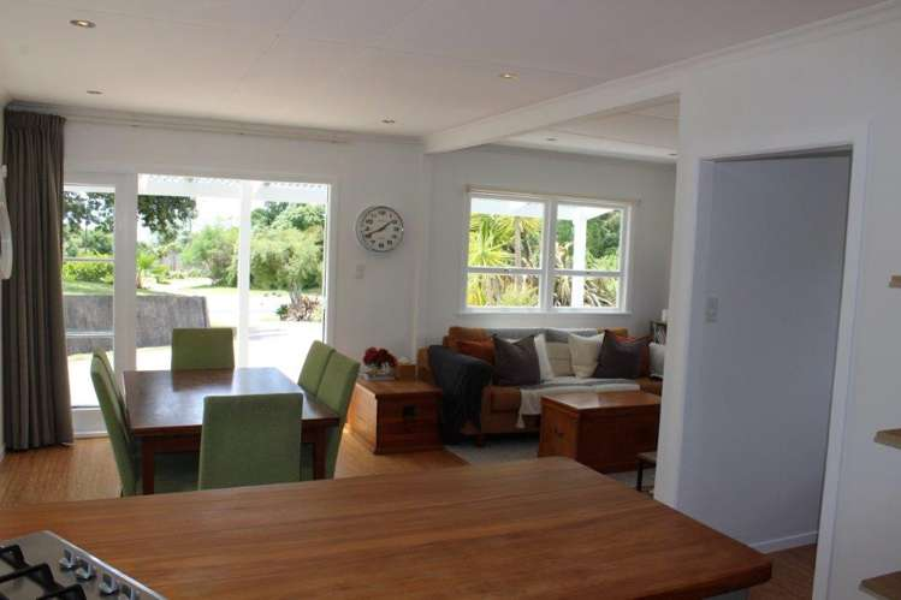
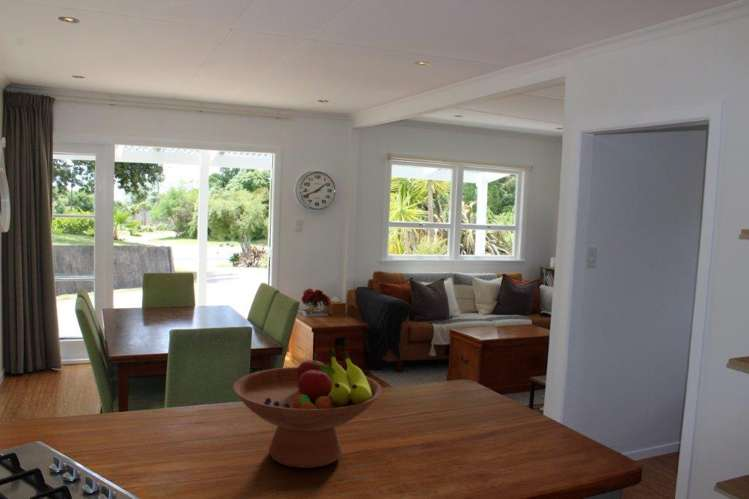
+ fruit bowl [232,347,383,469]
